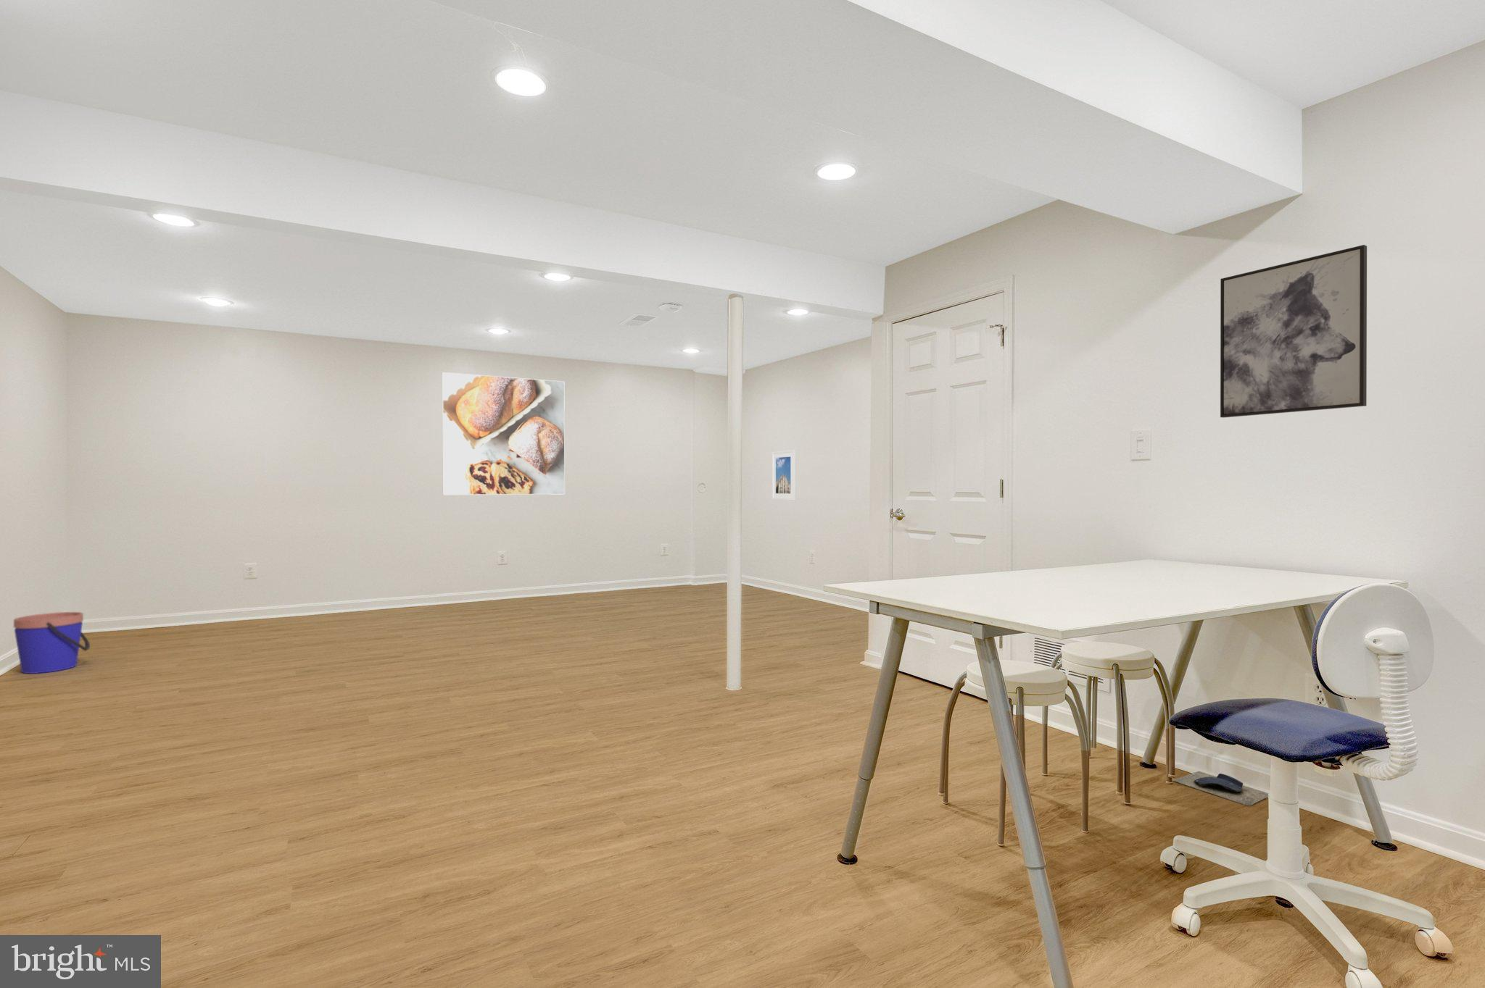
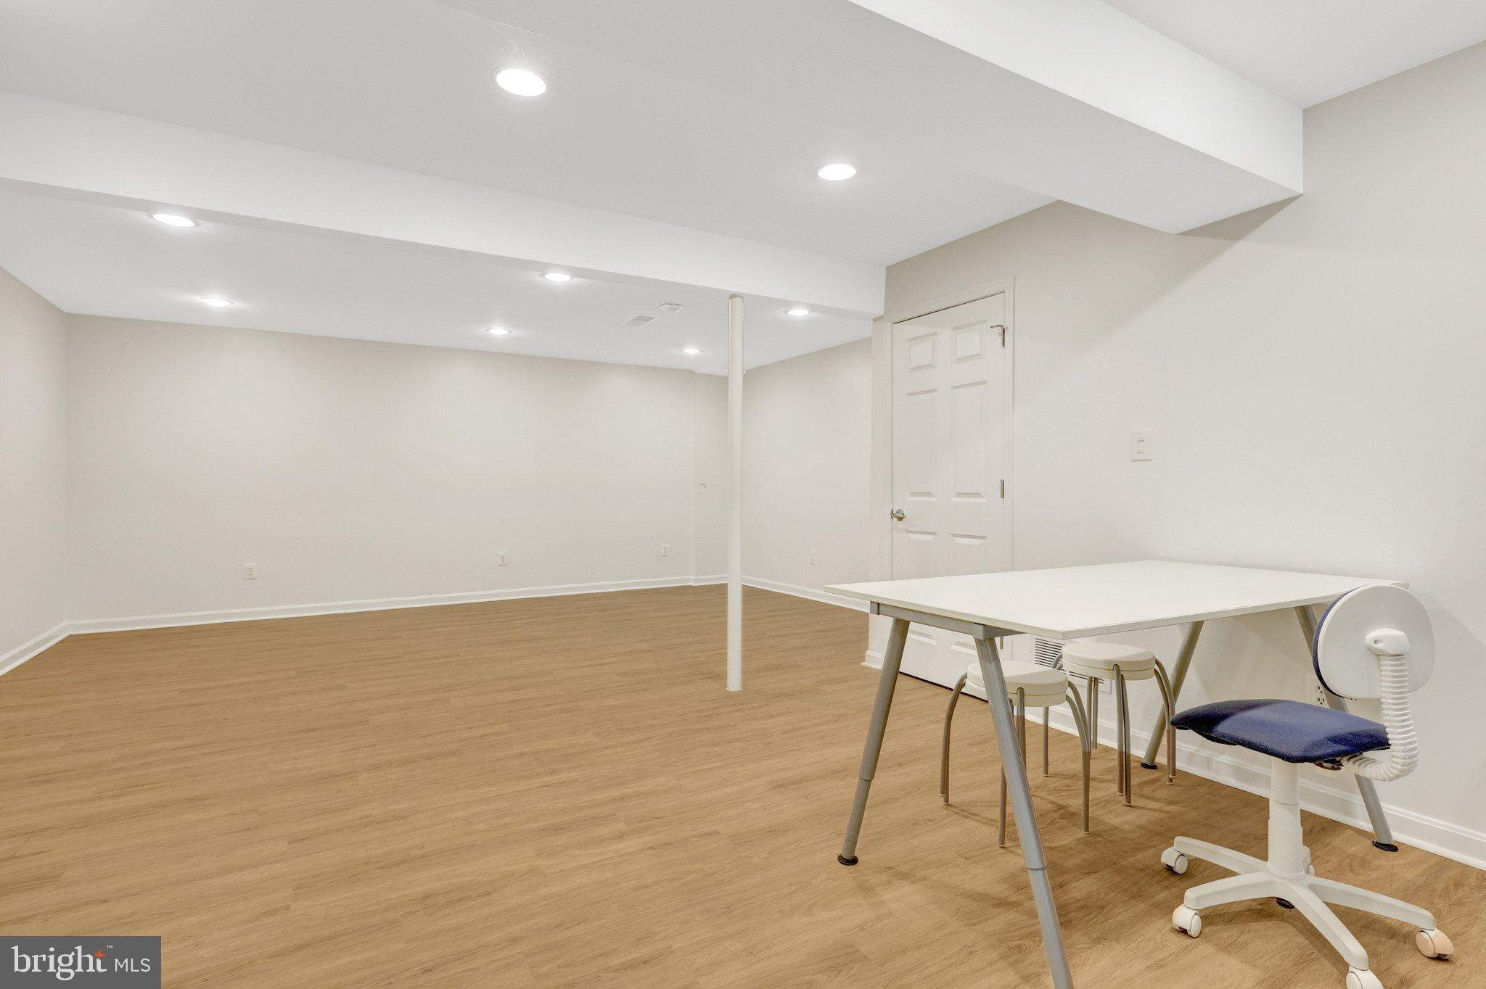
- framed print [441,372,566,495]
- shoe [1172,771,1269,806]
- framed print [771,449,797,502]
- wall art [1219,244,1368,419]
- bucket [13,611,90,675]
